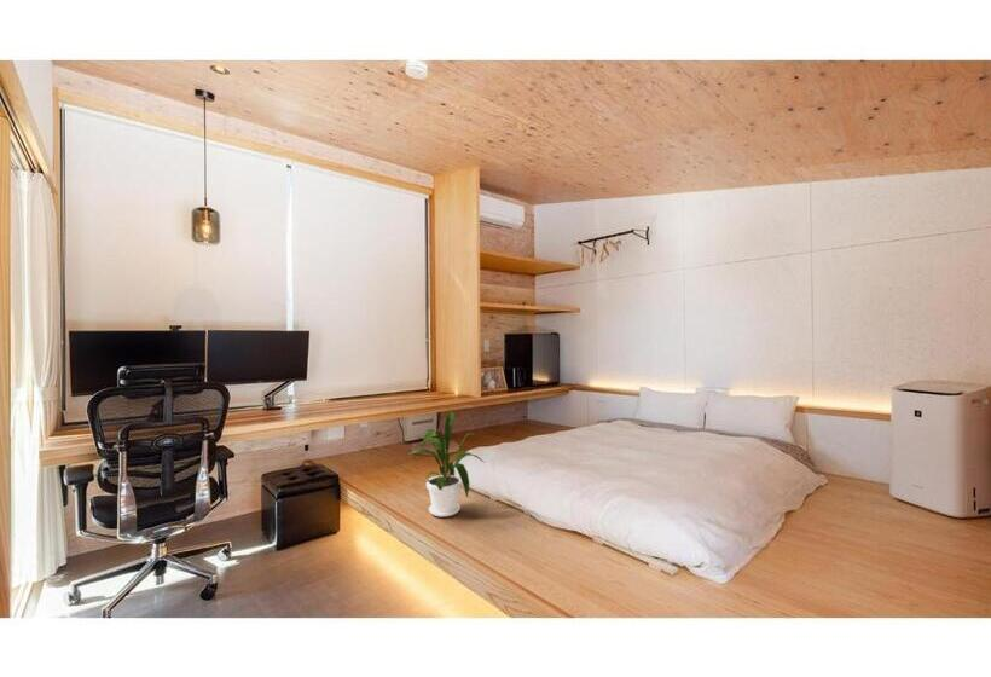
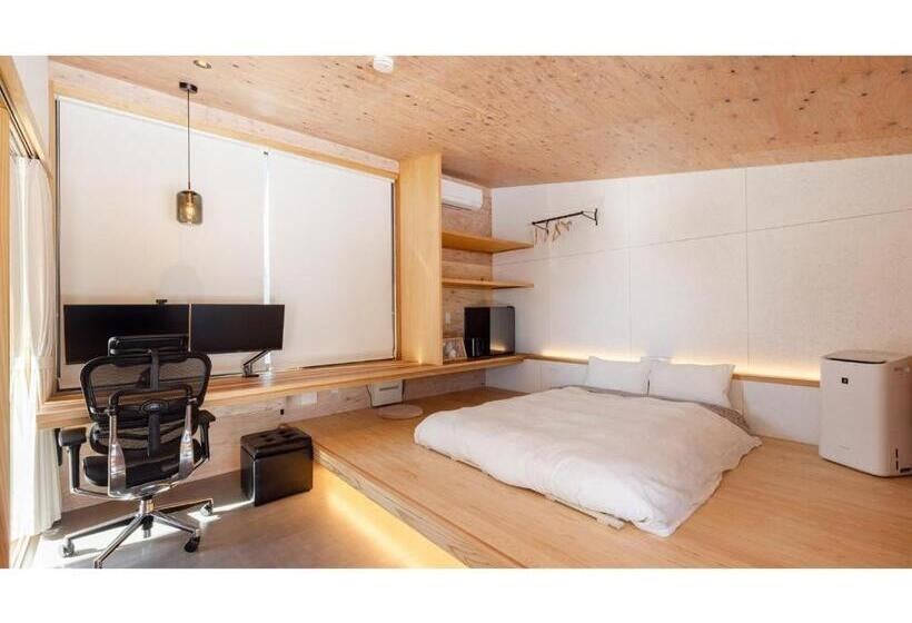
- house plant [407,411,486,517]
